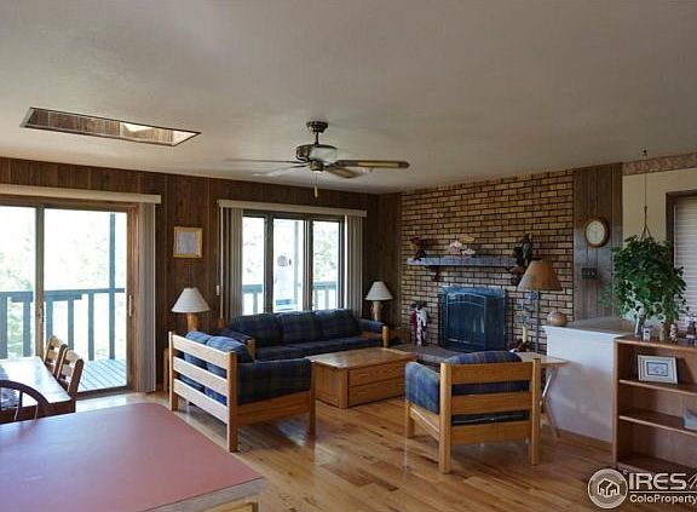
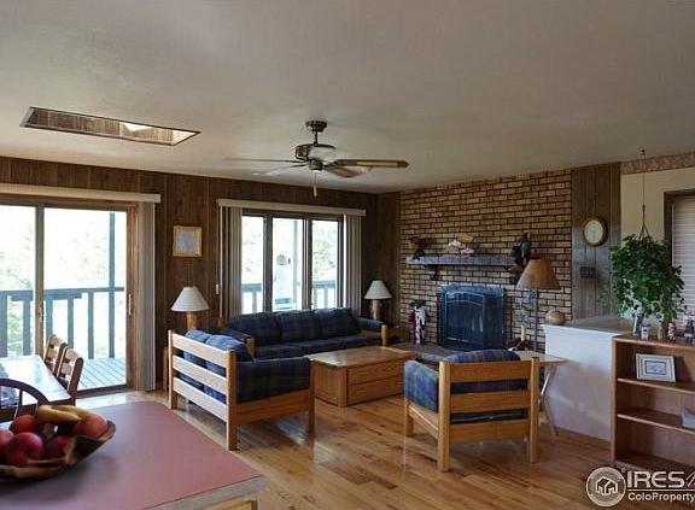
+ fruit basket [0,404,117,483]
